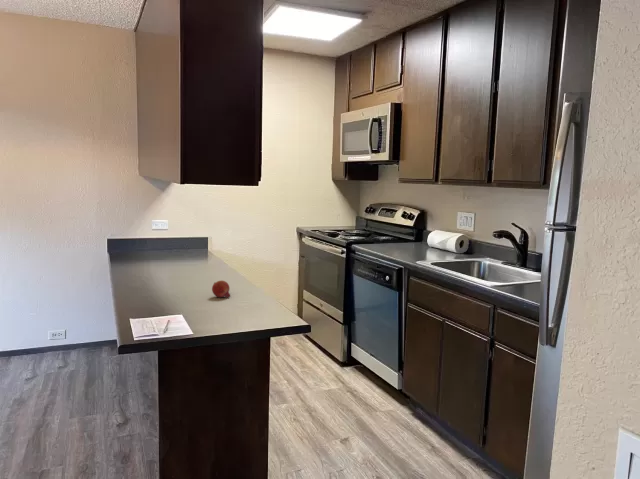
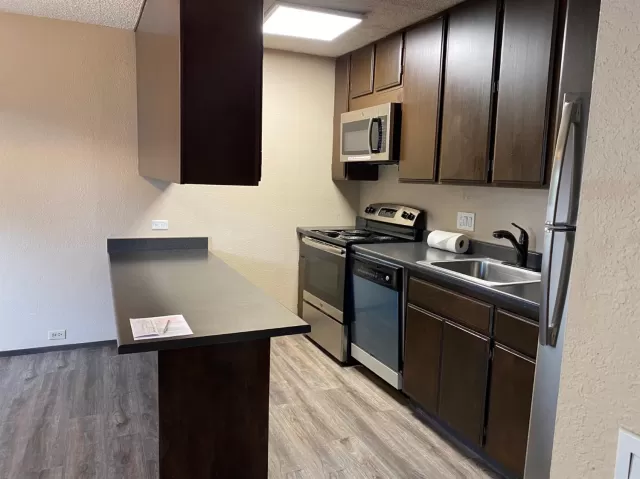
- fruit [211,280,231,299]
